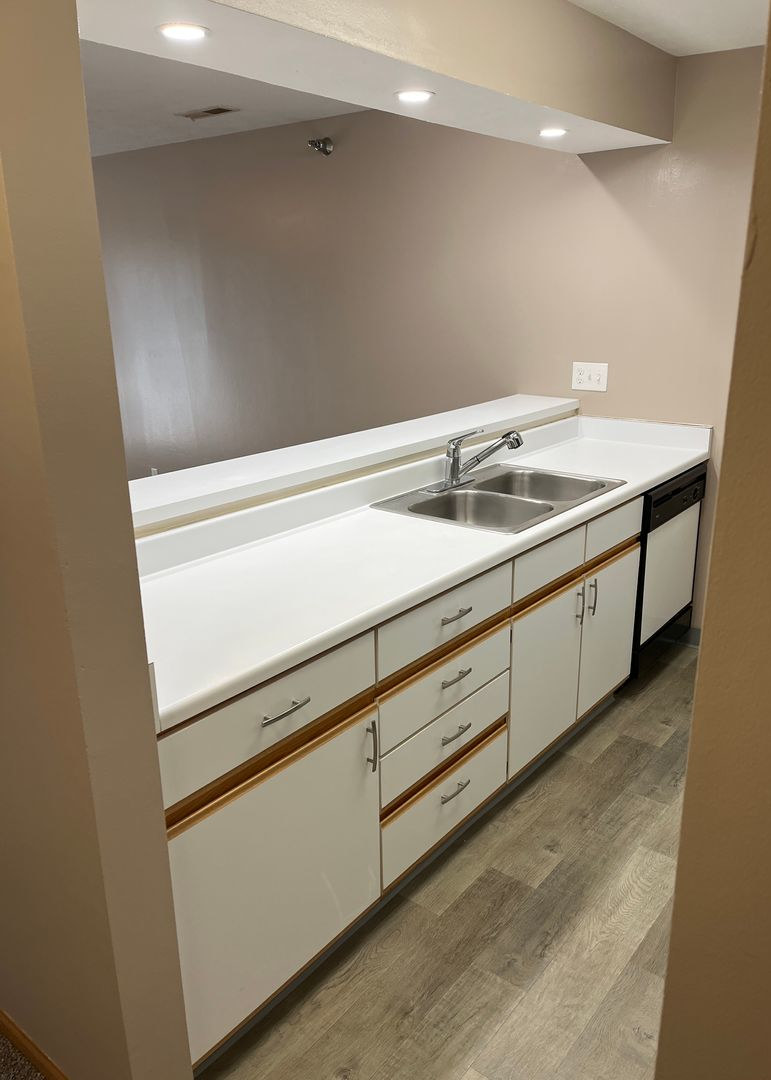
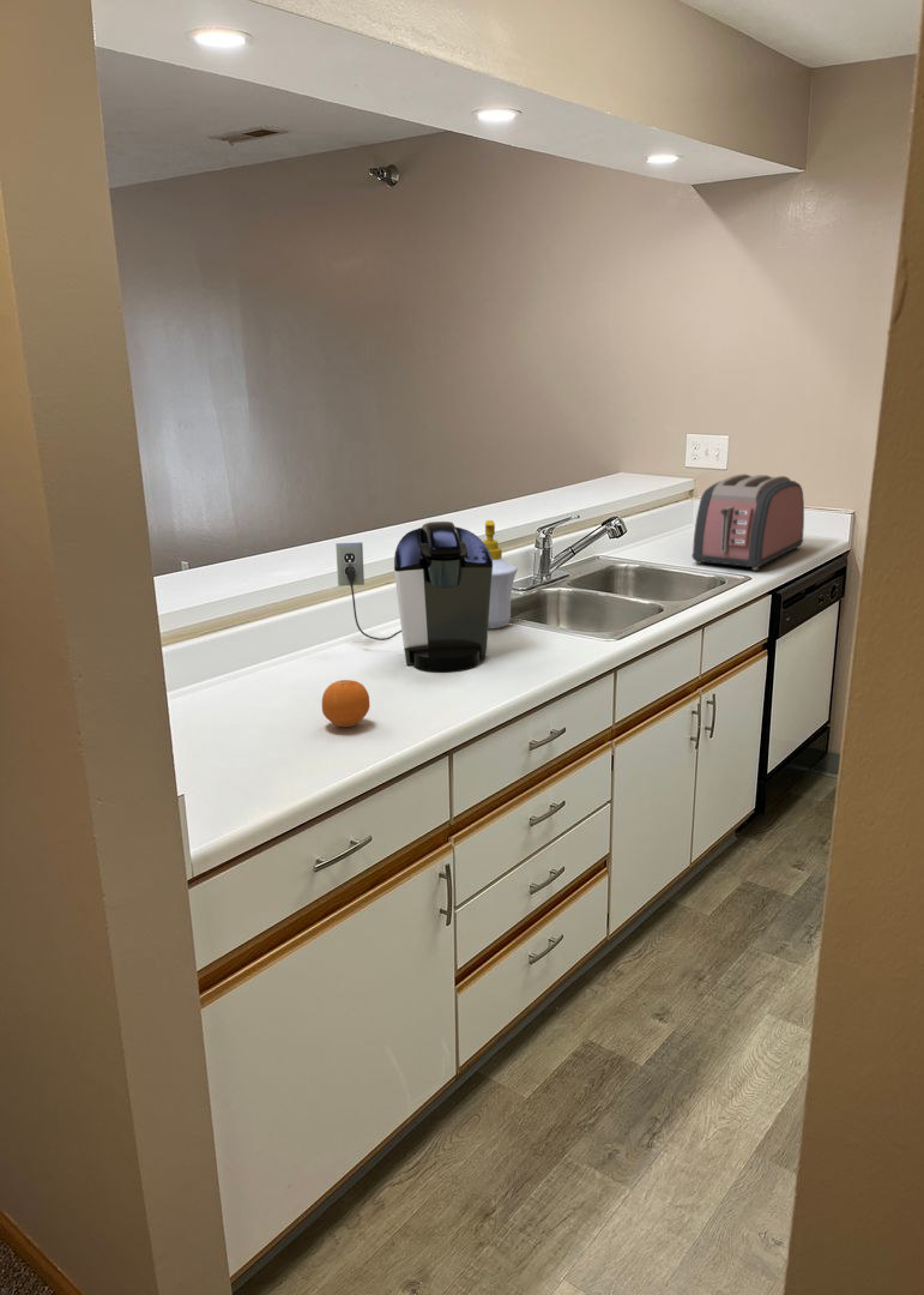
+ fruit [321,679,370,728]
+ soap bottle [482,519,519,630]
+ toaster [690,472,805,571]
+ coffee maker [334,520,493,673]
